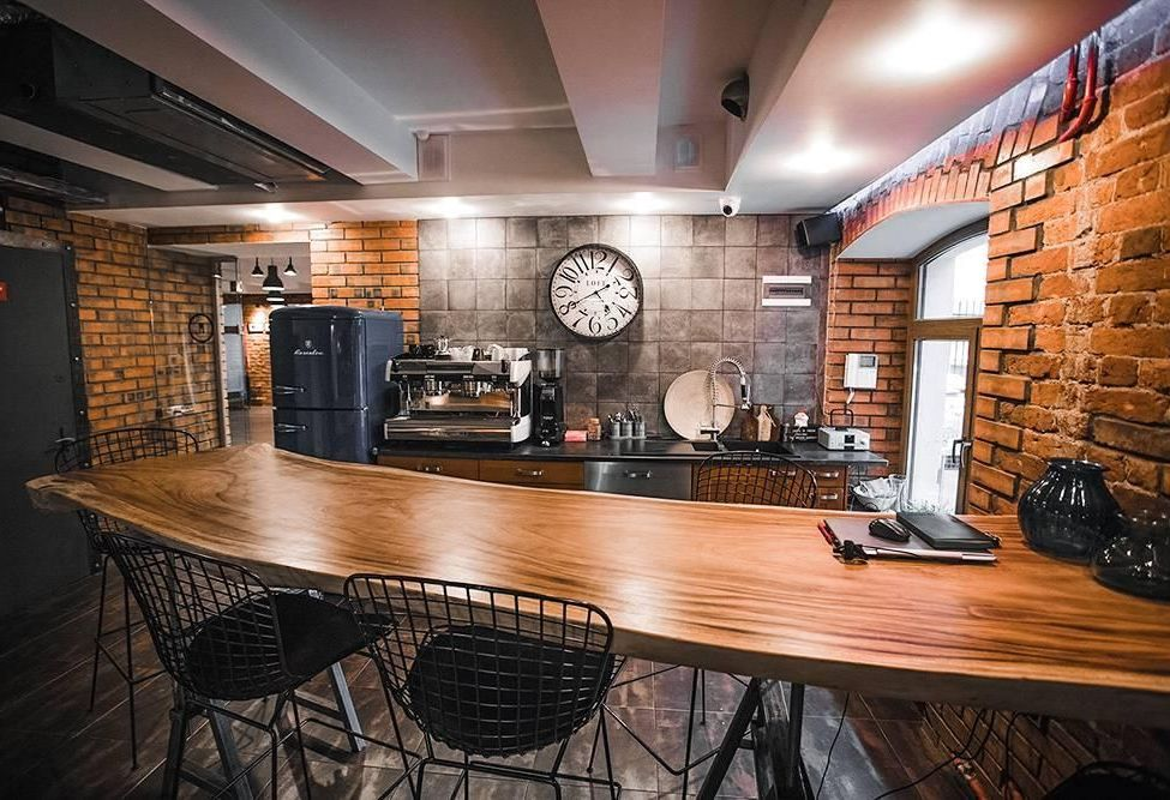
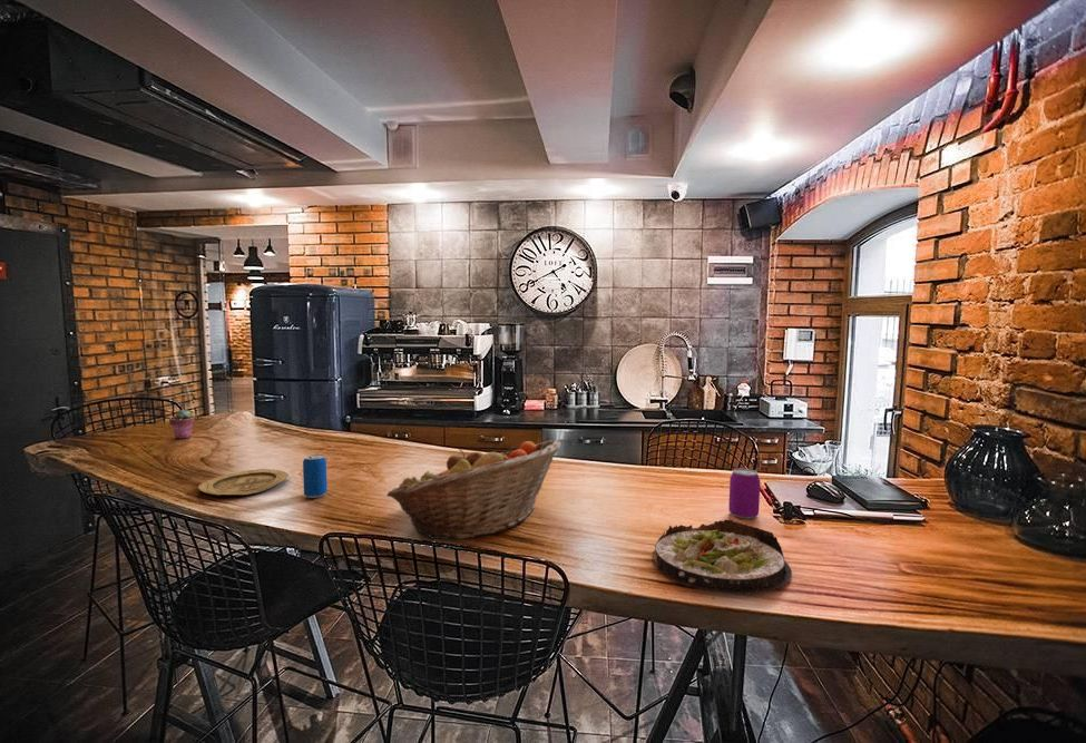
+ salad plate [652,518,793,596]
+ beverage can [727,468,762,520]
+ beverage can [302,453,329,499]
+ potted succulent [168,409,196,440]
+ plate [197,468,290,496]
+ fruit basket [385,439,562,540]
